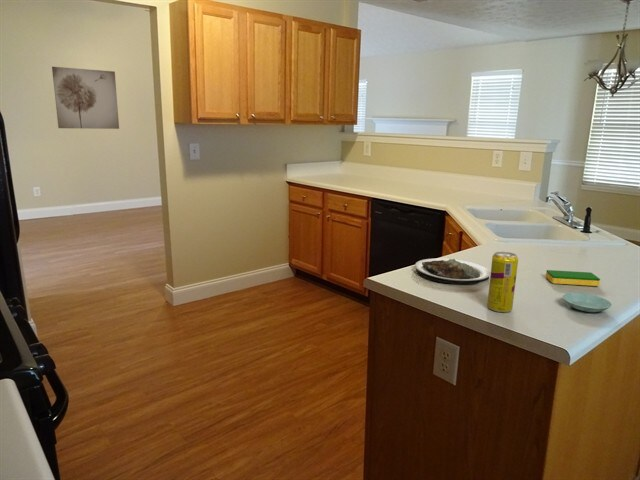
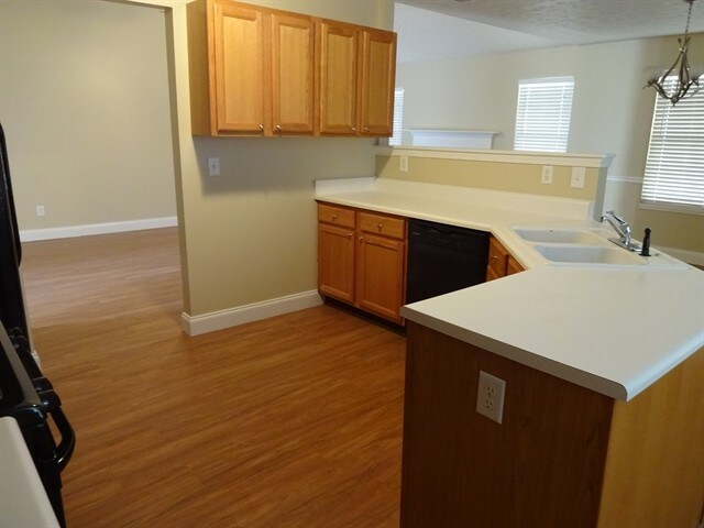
- beverage can [486,251,519,313]
- plate [414,258,491,285]
- dish sponge [545,269,601,287]
- wall art [51,66,120,130]
- saucer [562,292,613,313]
